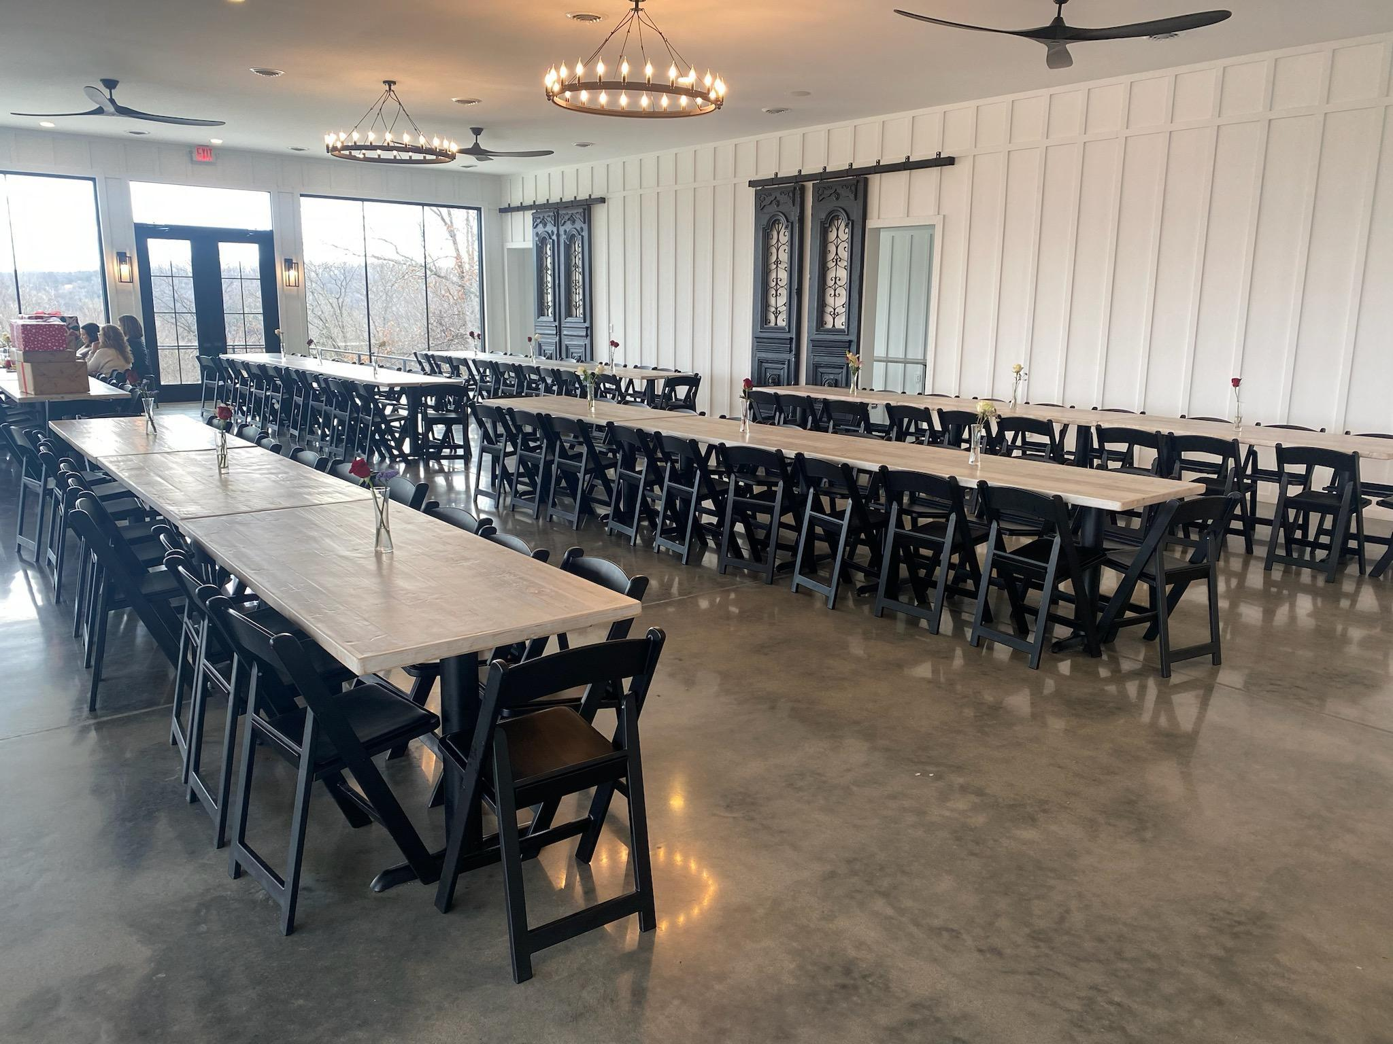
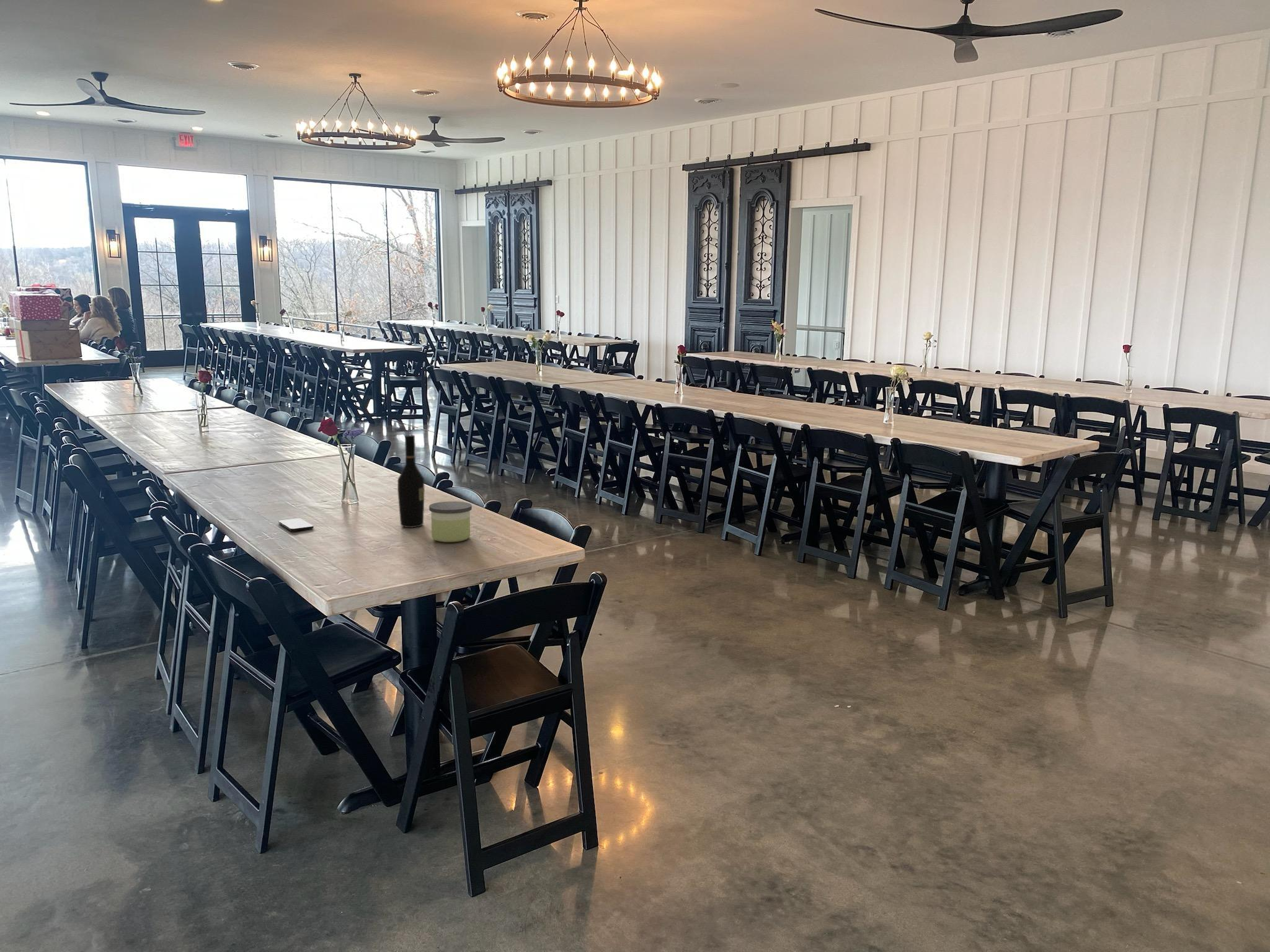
+ wine bottle [397,434,425,528]
+ smartphone [278,518,314,531]
+ candle [429,501,473,543]
